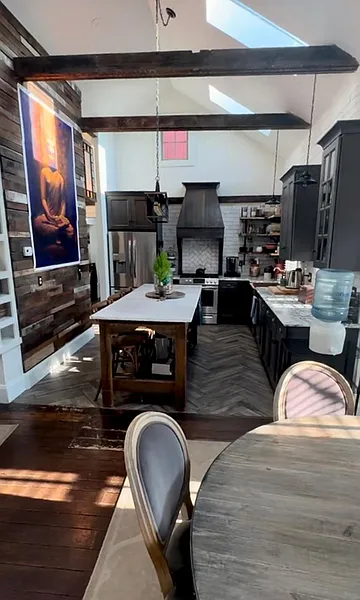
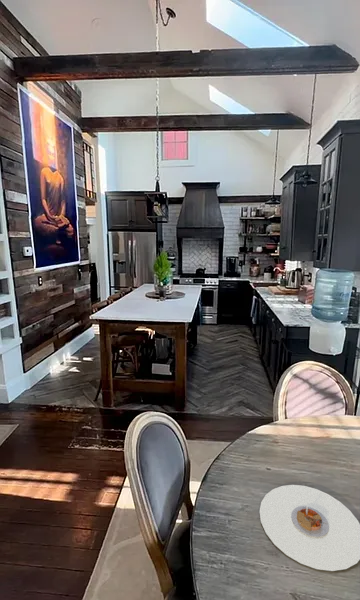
+ plate [258,484,360,572]
